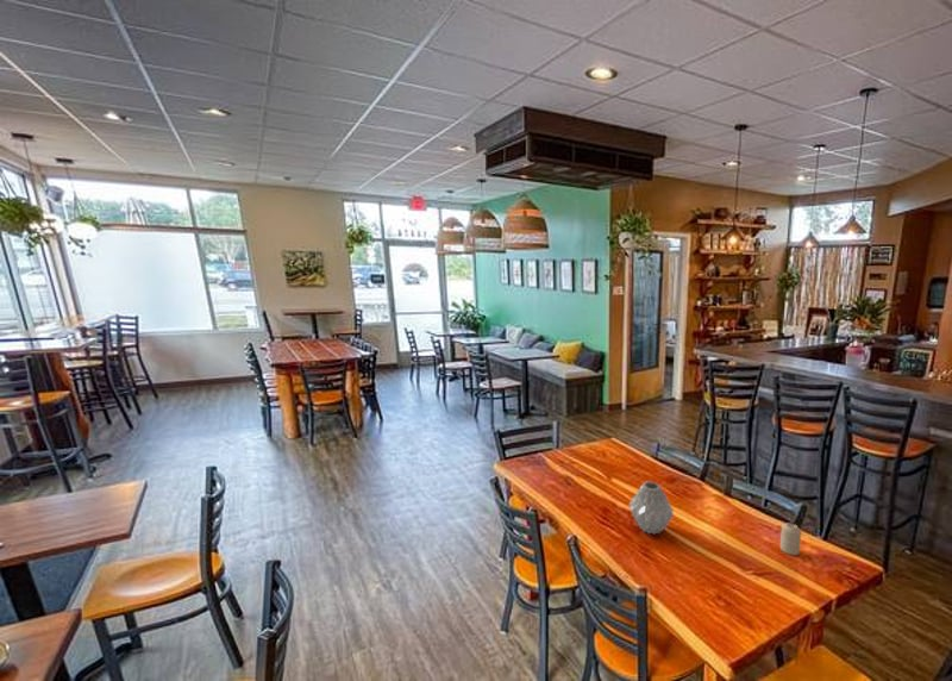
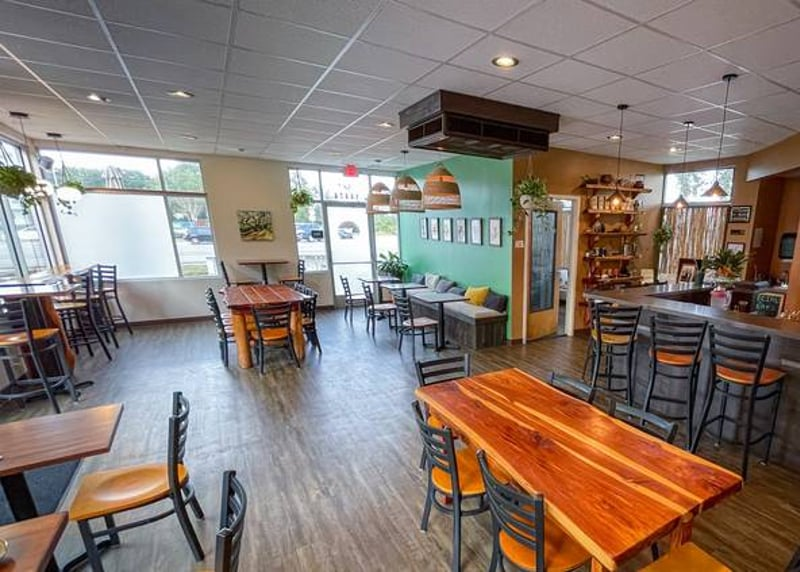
- vase [628,480,675,536]
- candle [779,521,802,556]
